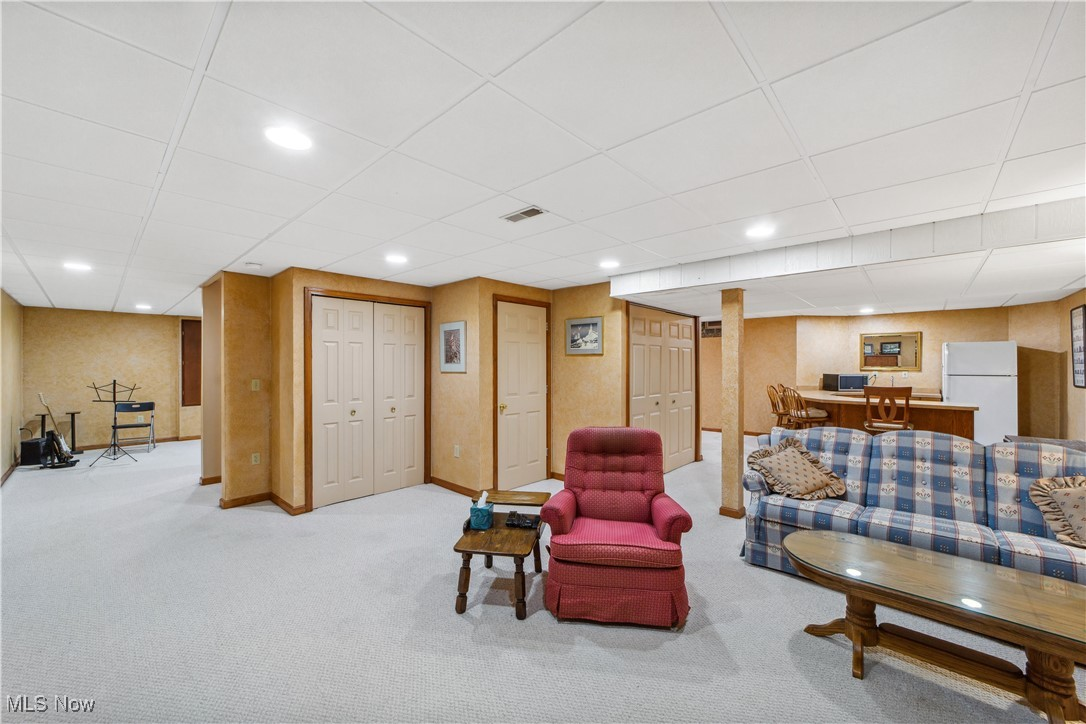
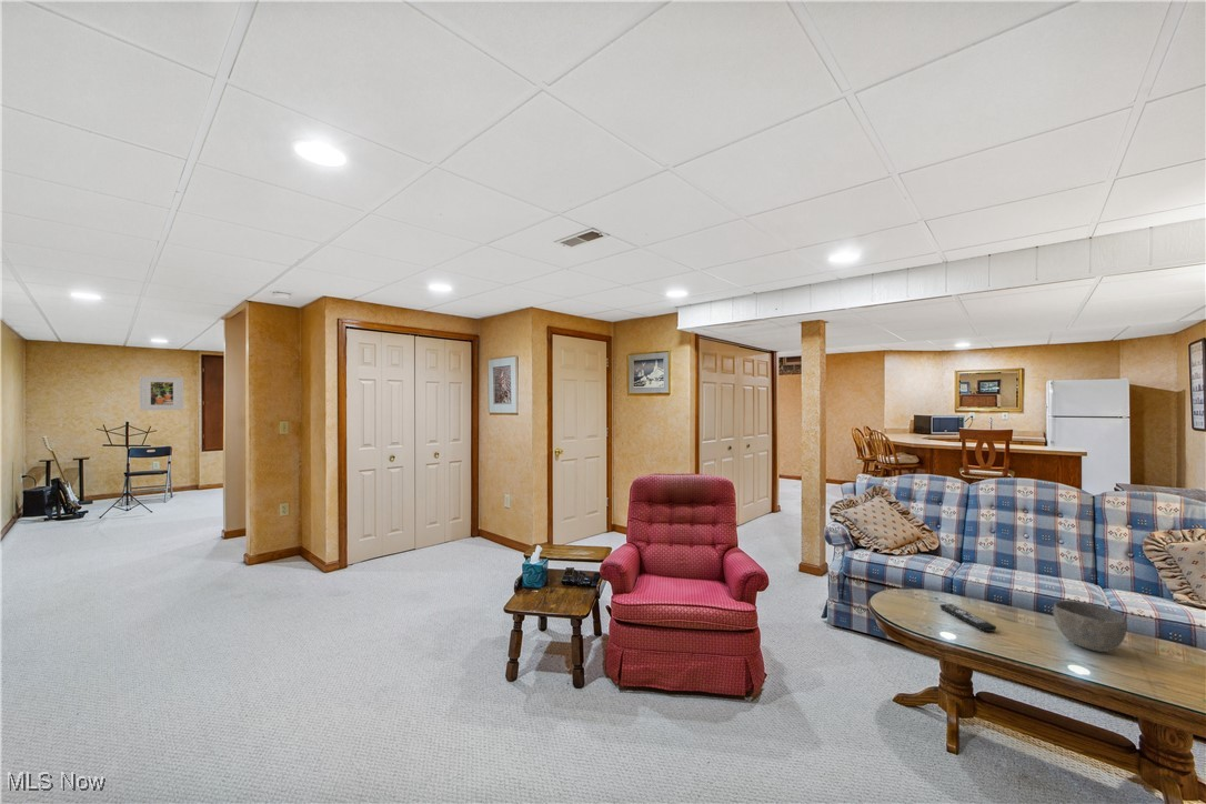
+ remote control [938,603,997,633]
+ bowl [1052,600,1128,653]
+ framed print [139,375,184,411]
